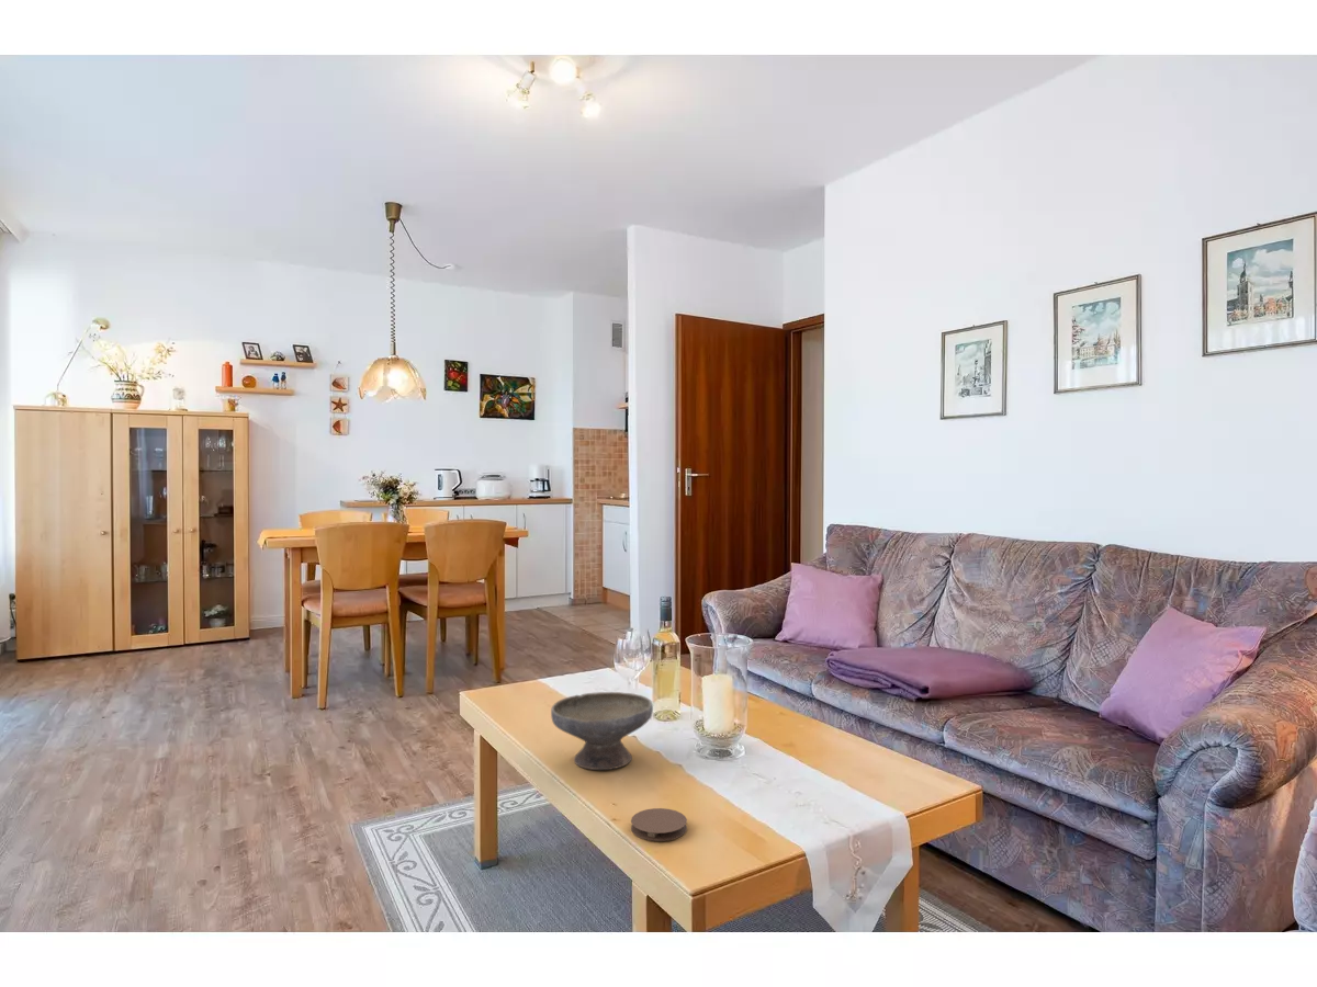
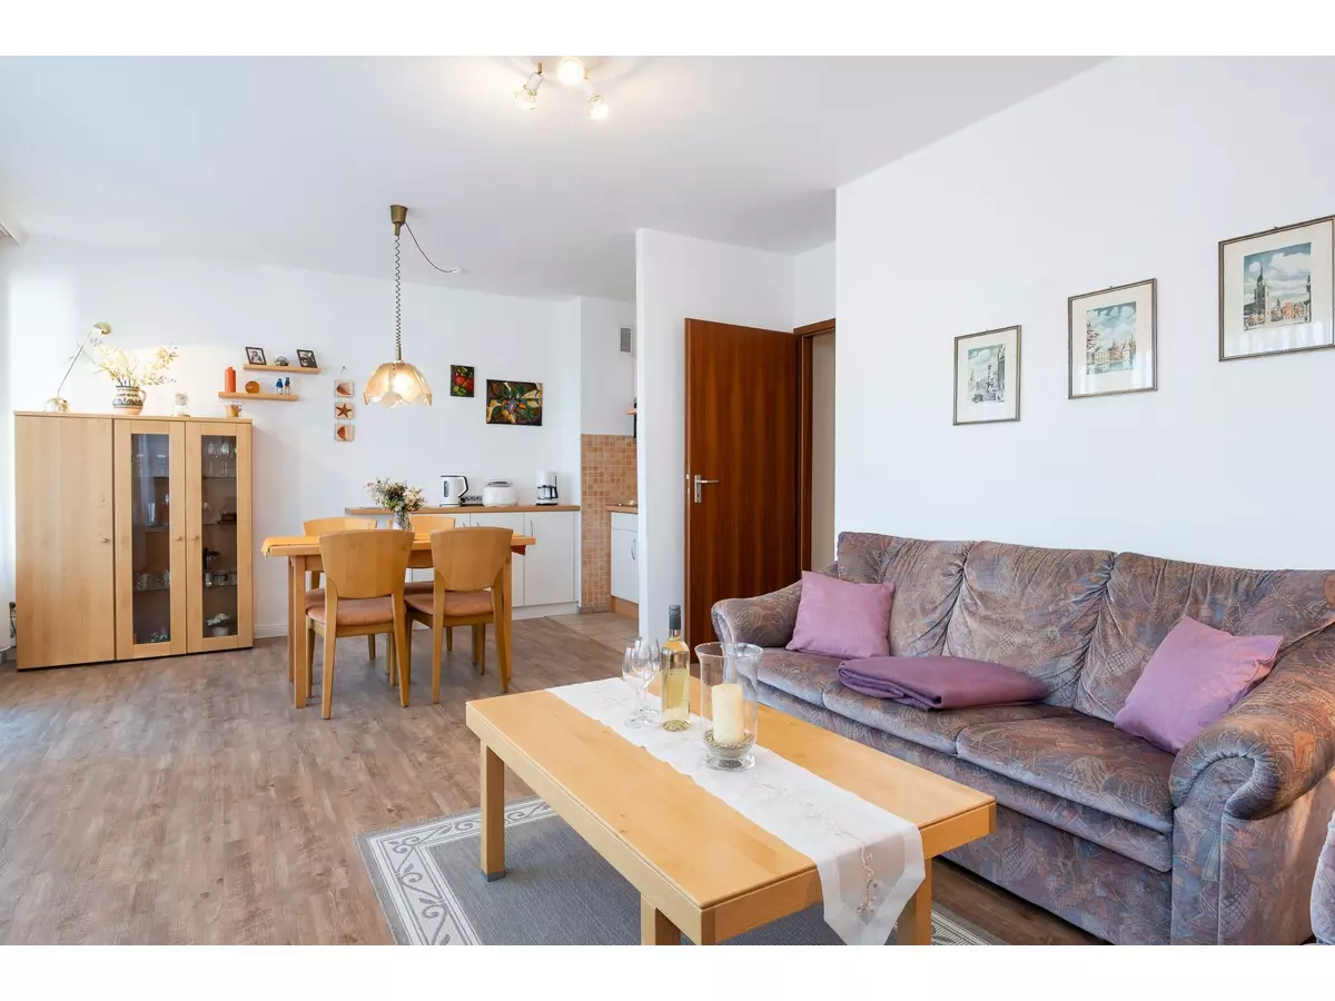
- coaster [630,807,688,842]
- bowl [550,691,654,771]
